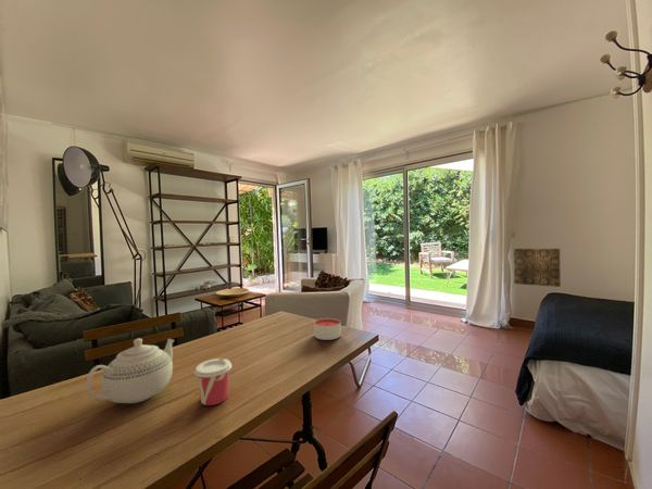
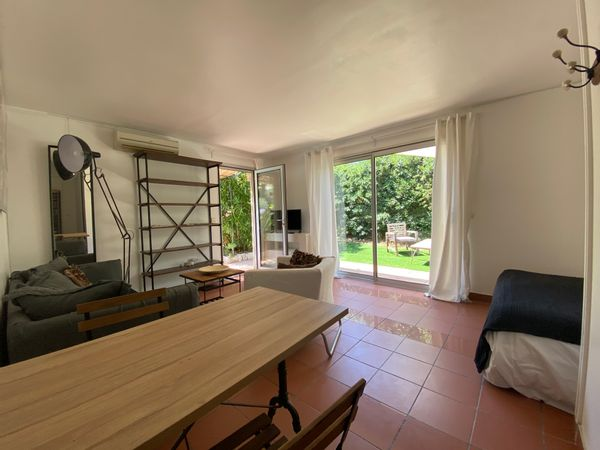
- candle [313,317,342,341]
- teapot [85,338,175,404]
- cup [193,358,233,406]
- wall art [513,248,562,288]
